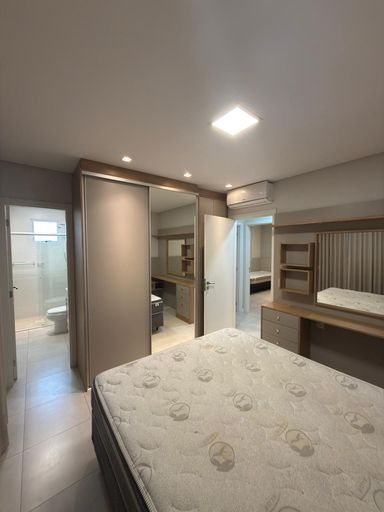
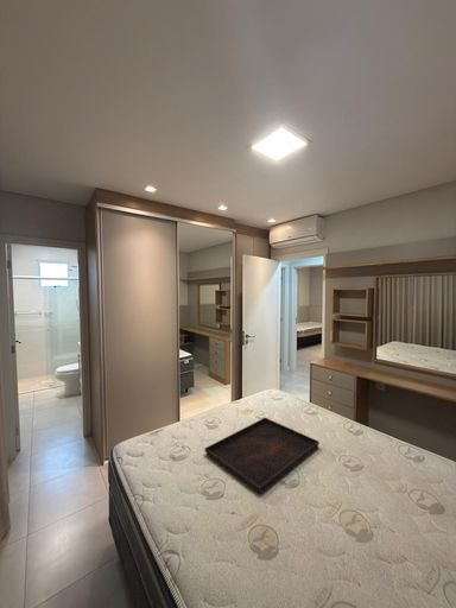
+ serving tray [203,417,321,494]
